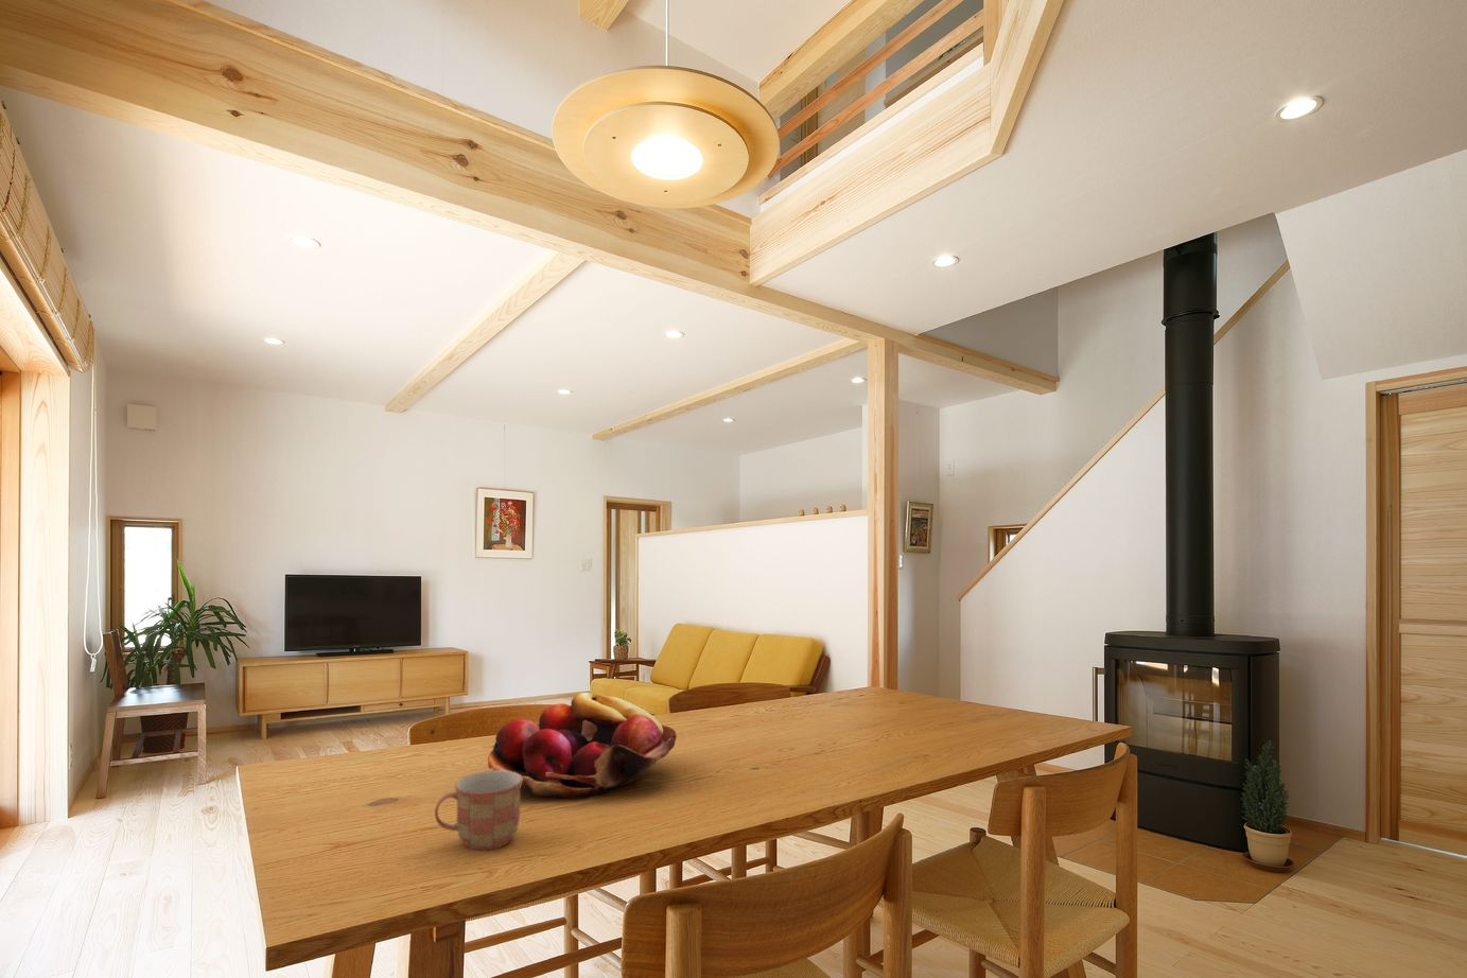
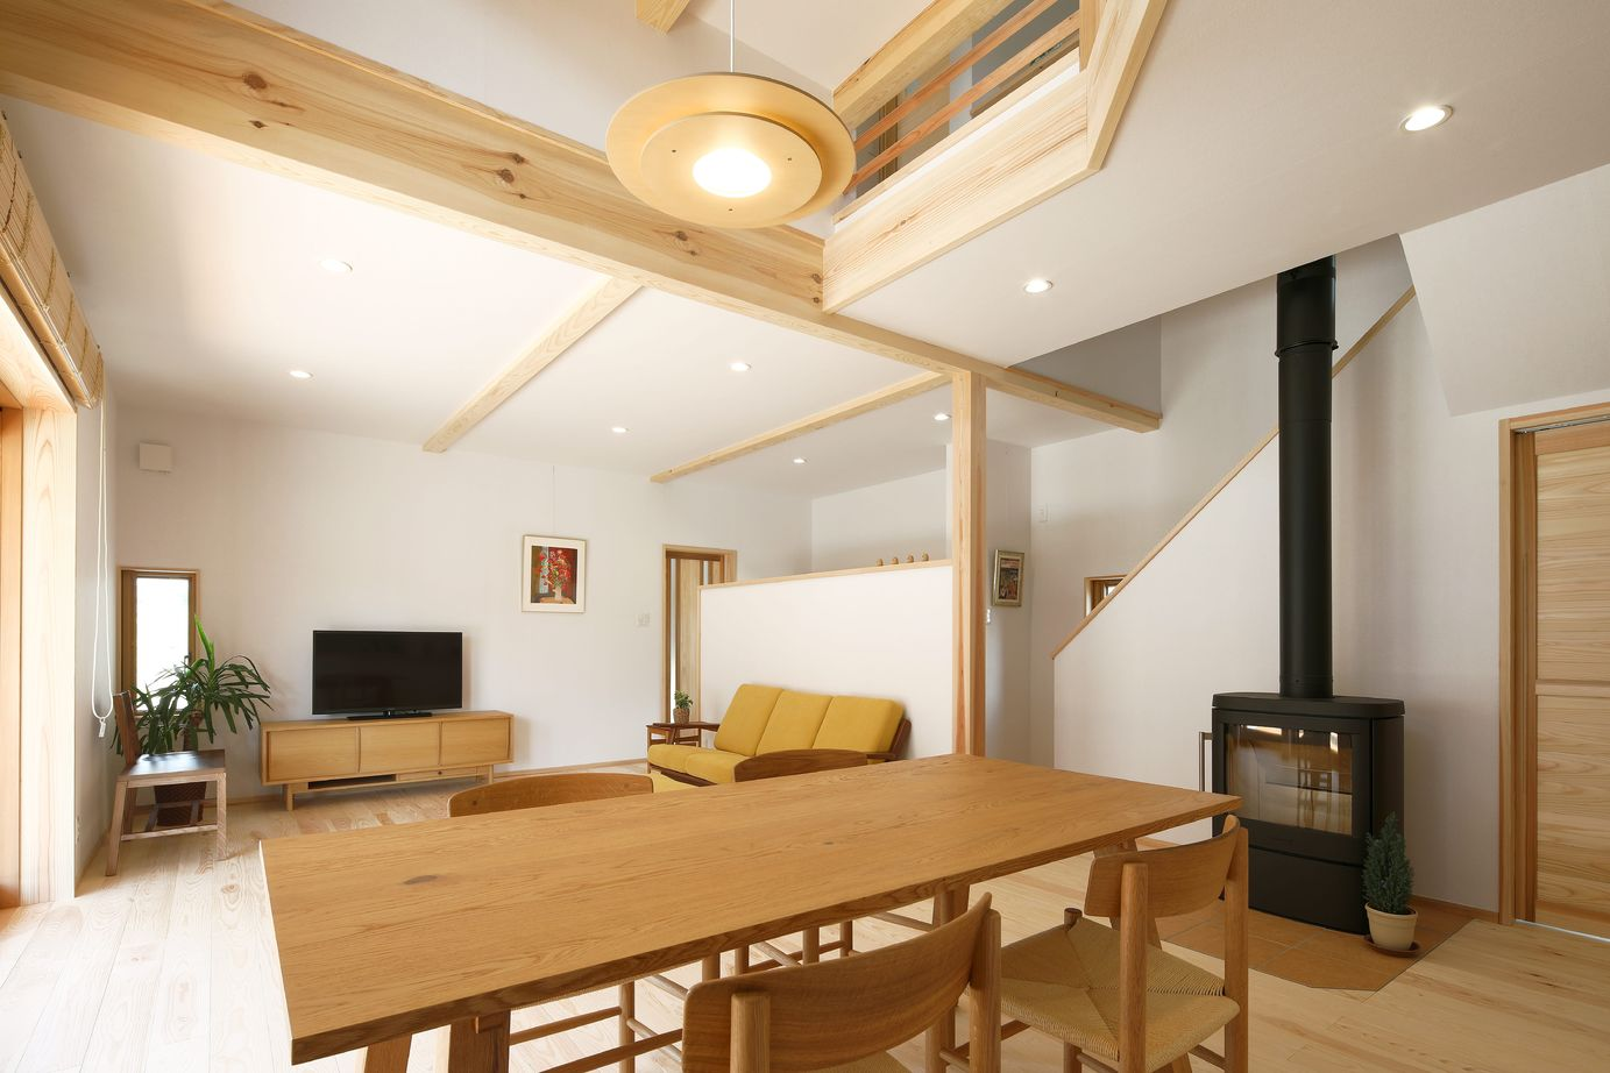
- fruit basket [487,692,678,799]
- mug [433,771,523,850]
